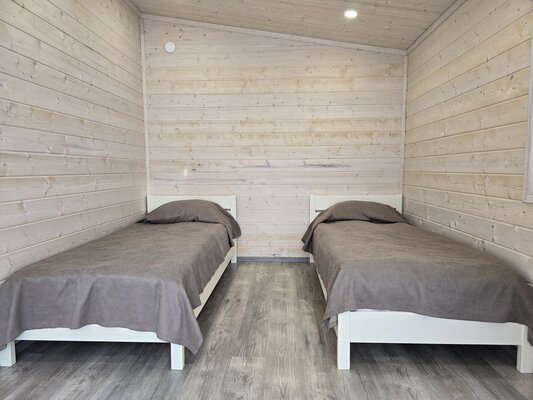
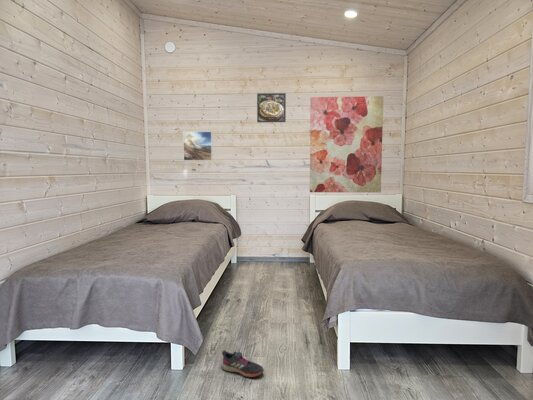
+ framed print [182,130,213,162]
+ shoe [221,349,265,378]
+ wall art [309,95,384,194]
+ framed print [256,92,287,123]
